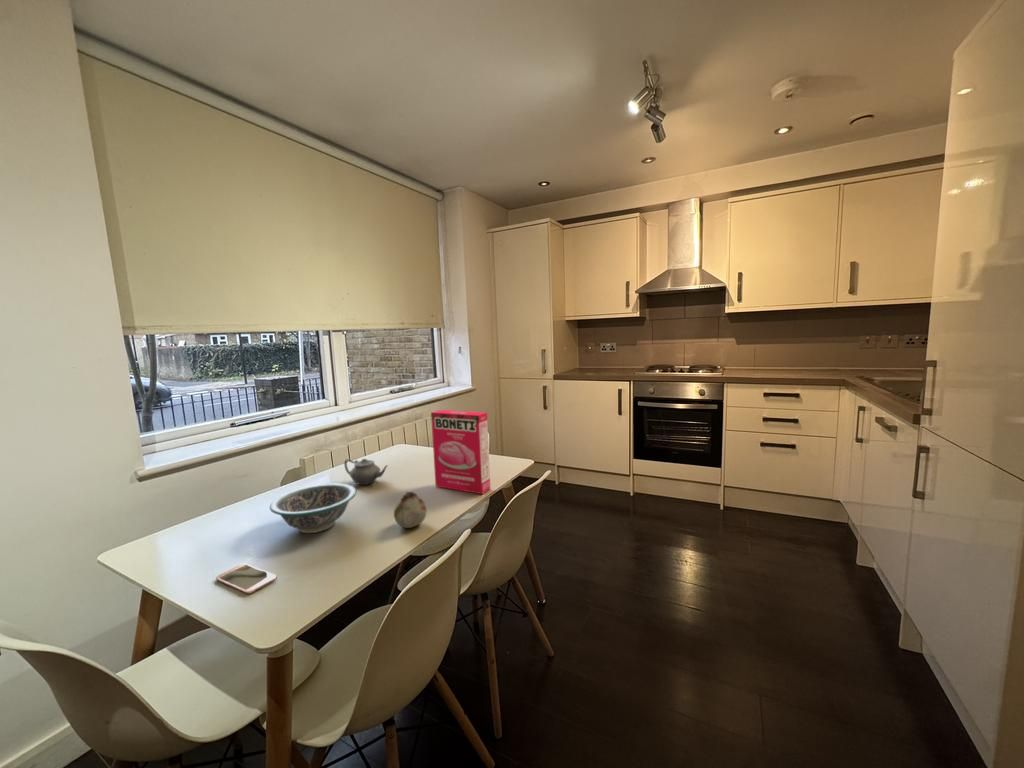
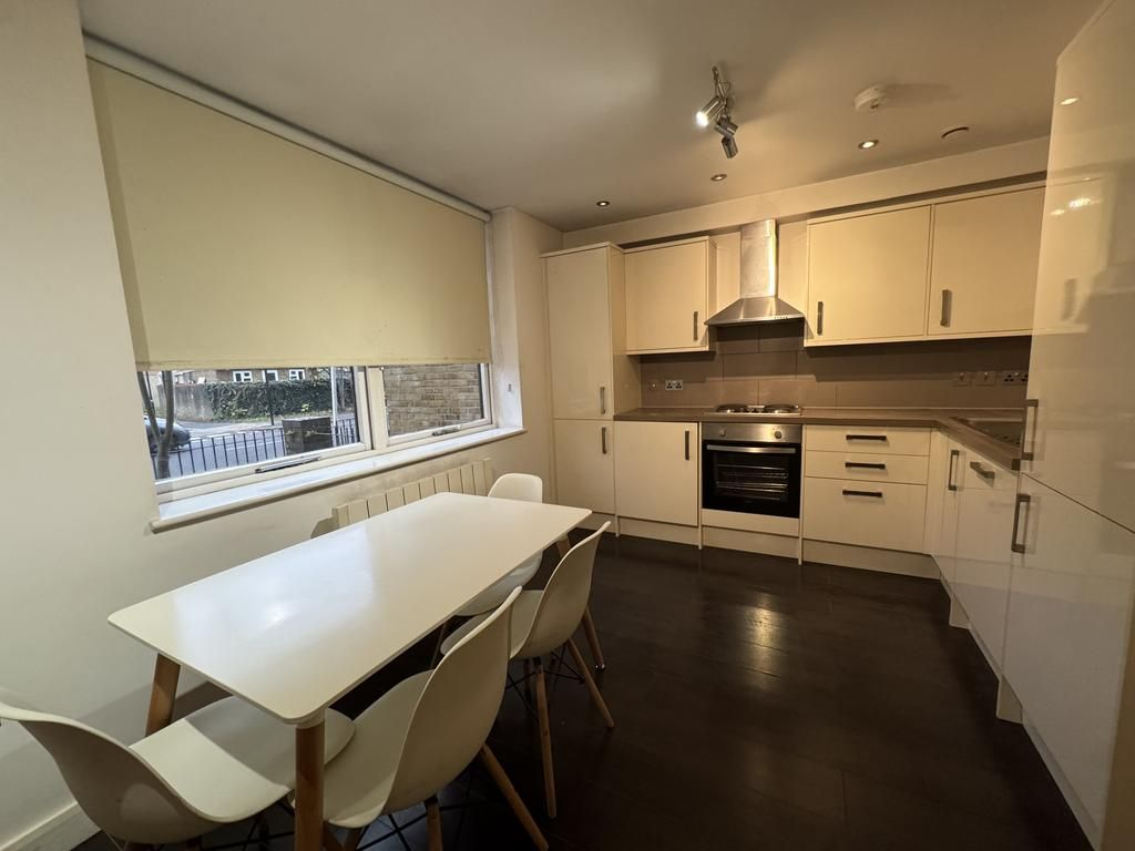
- bowl [269,483,357,534]
- smartphone [215,562,277,594]
- teapot [343,458,389,486]
- cereal box [430,409,491,495]
- fruit [393,491,428,529]
